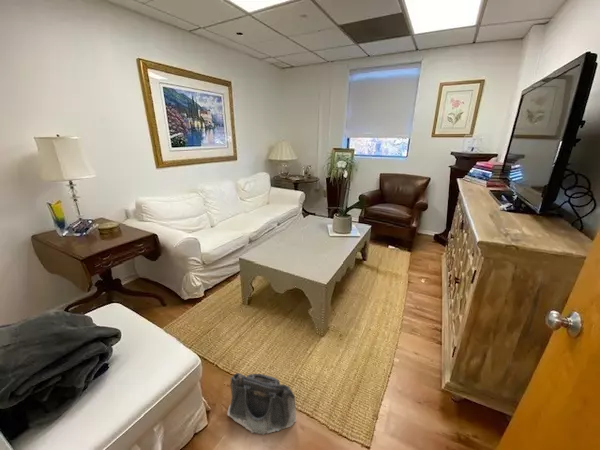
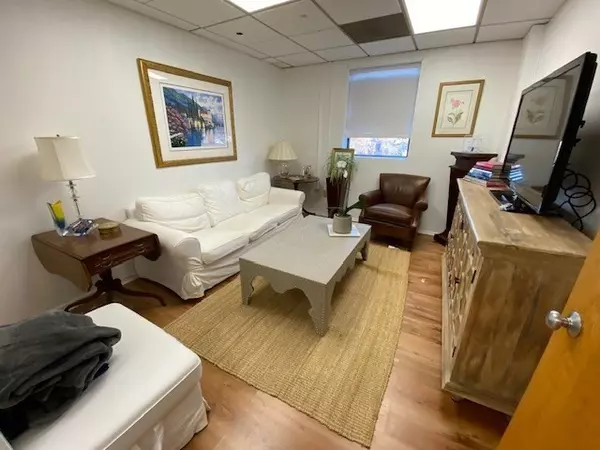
- saddlebag [226,372,297,436]
